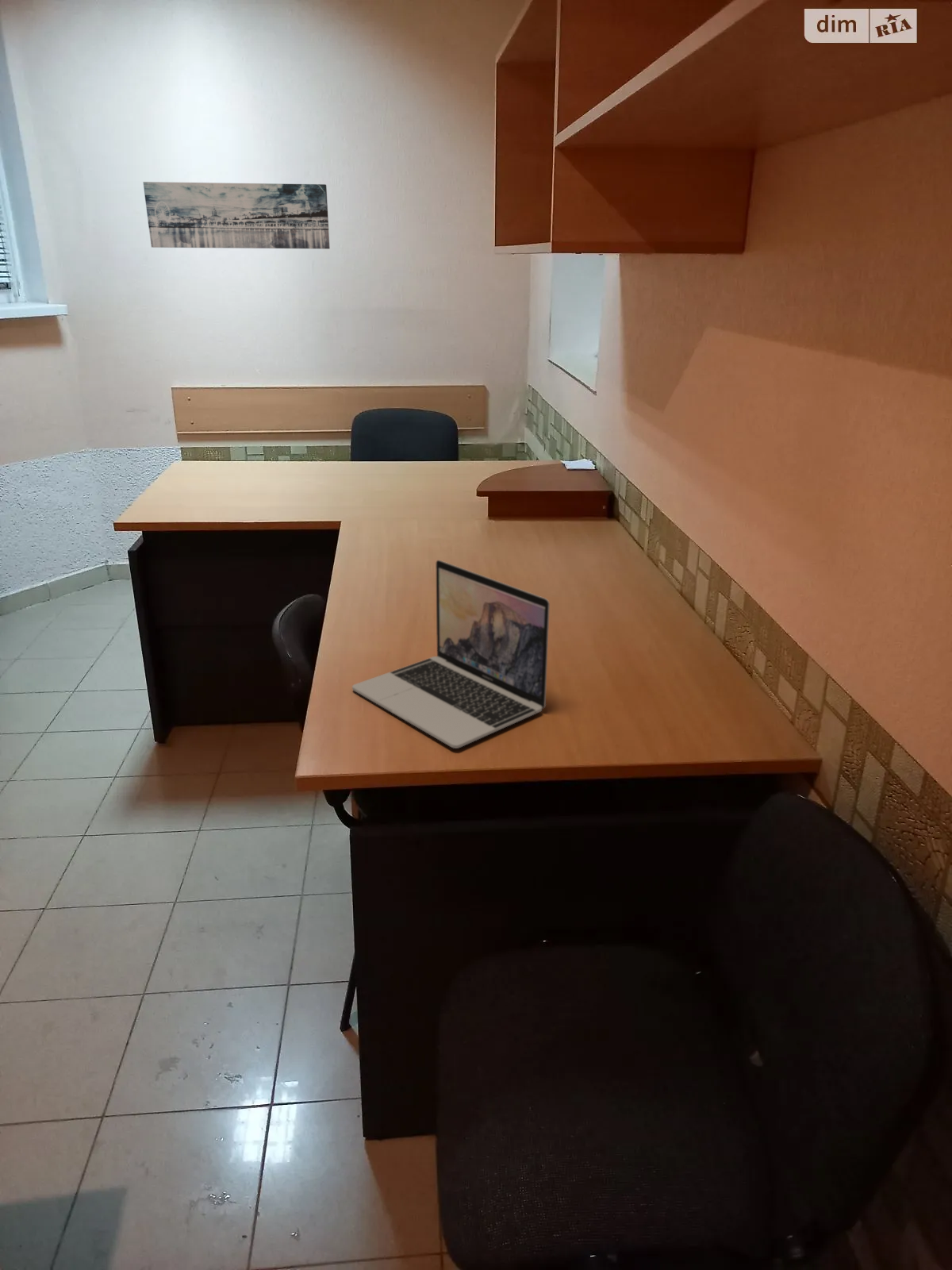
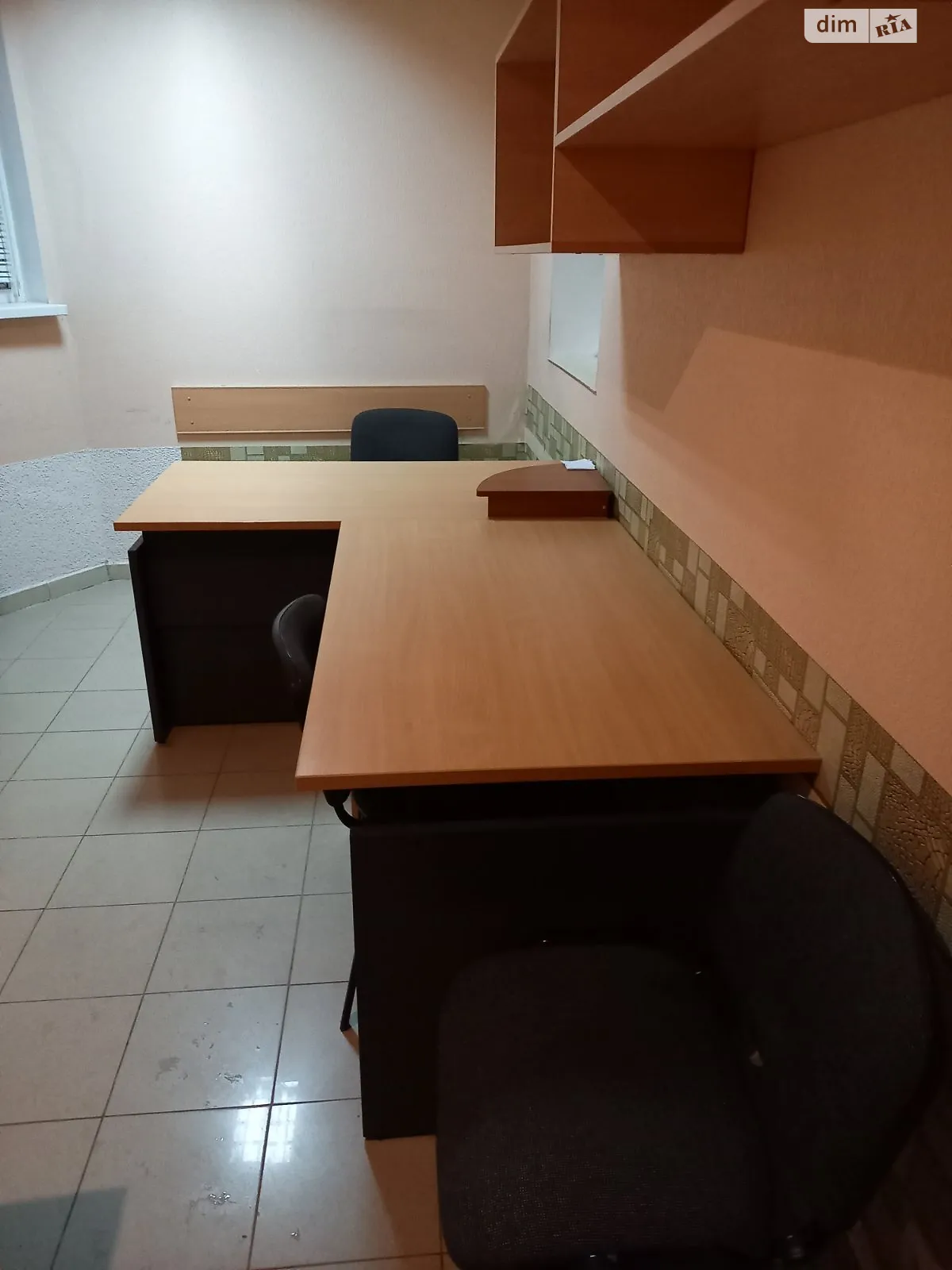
- laptop [351,560,551,749]
- wall art [143,181,331,250]
